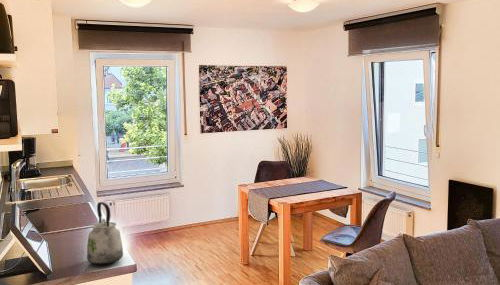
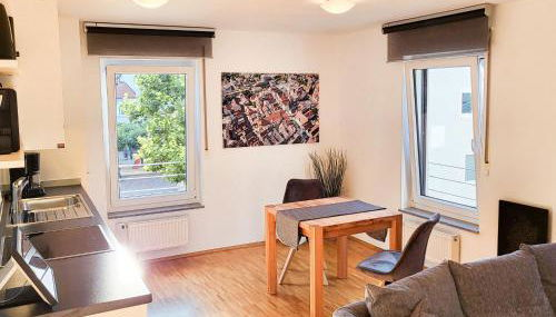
- kettle [86,201,124,266]
